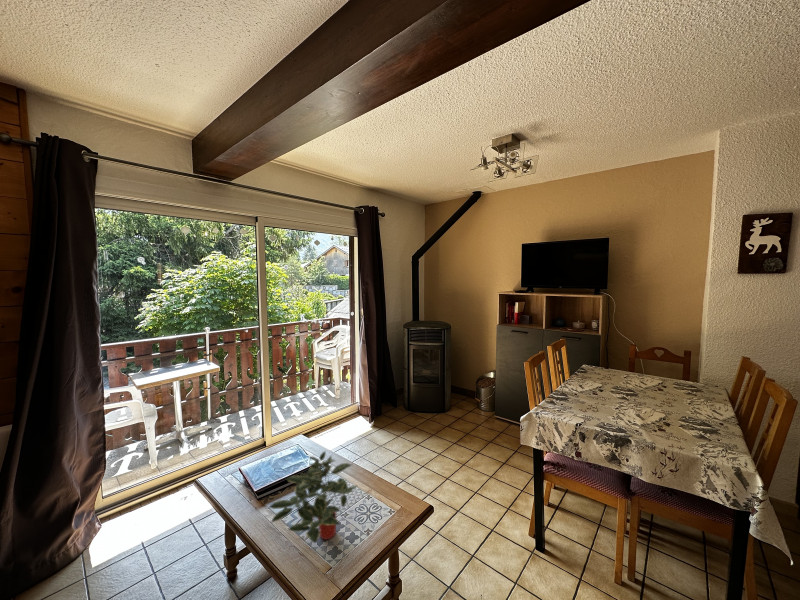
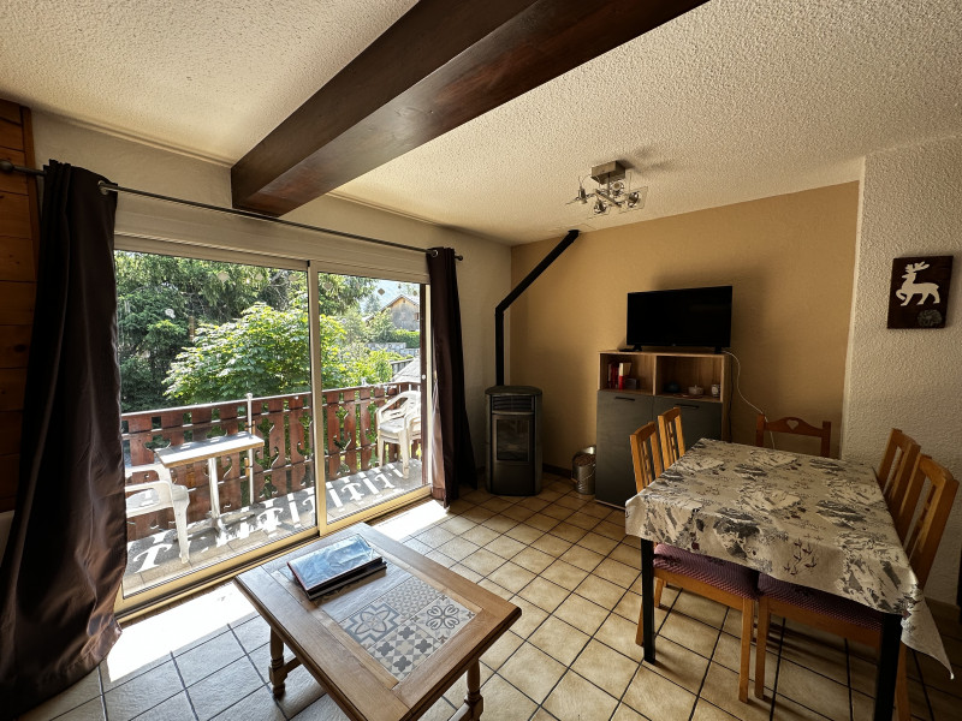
- potted plant [268,450,358,544]
